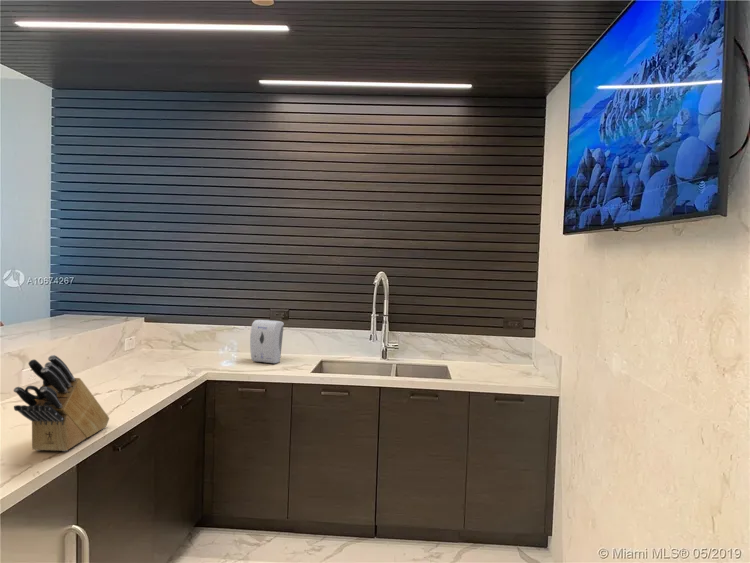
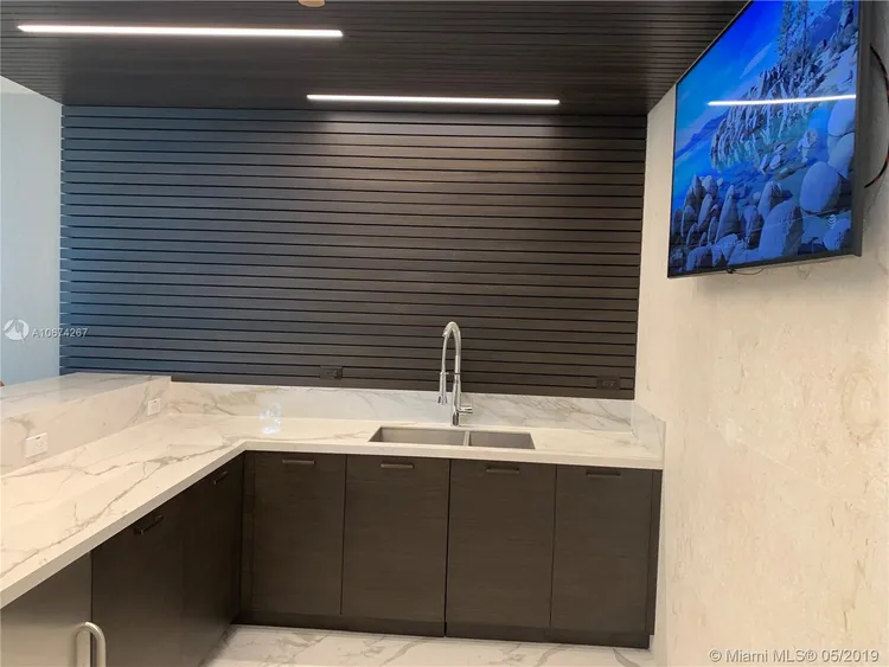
- knife block [13,354,110,452]
- soap dispenser [249,319,285,364]
